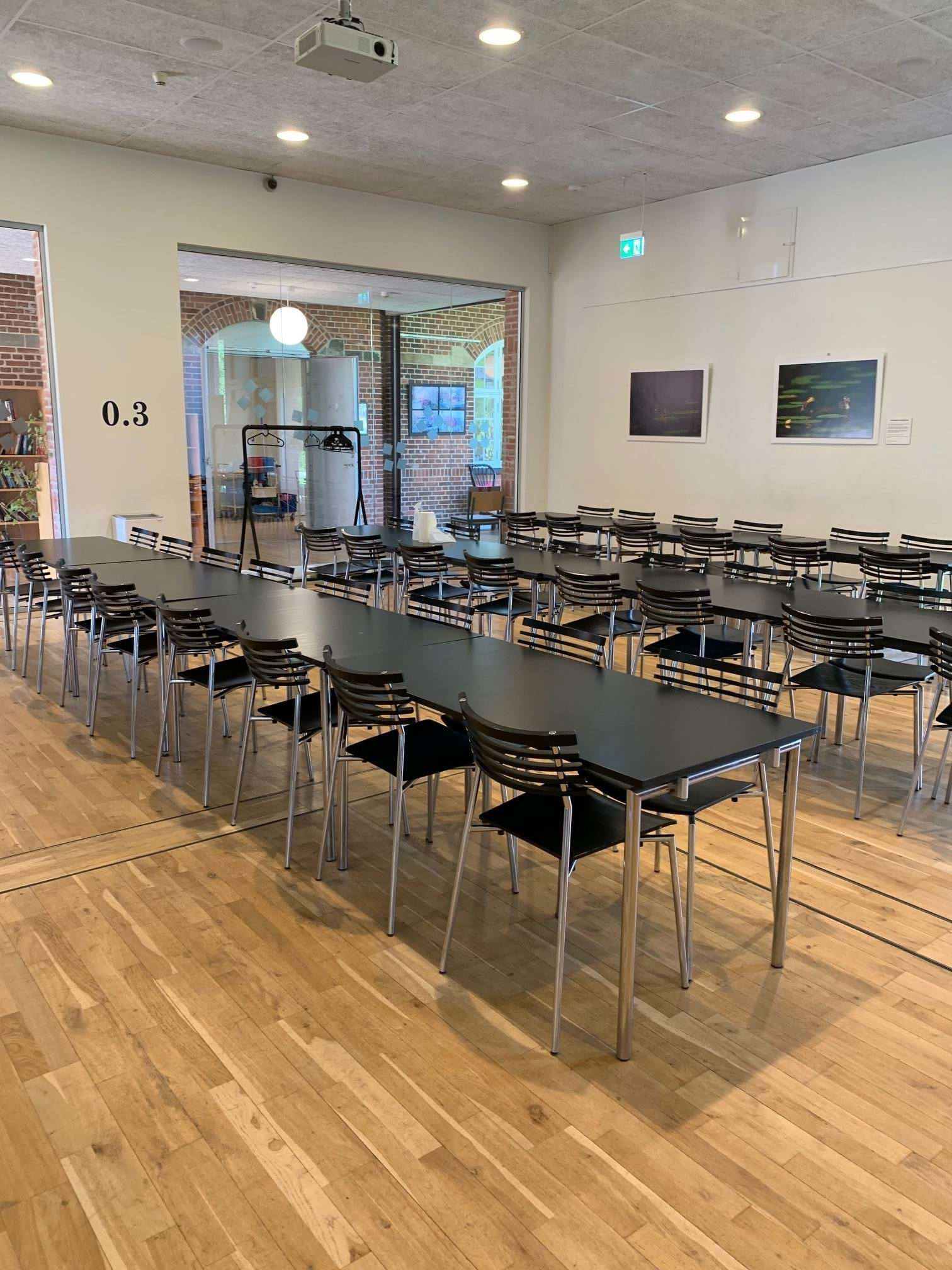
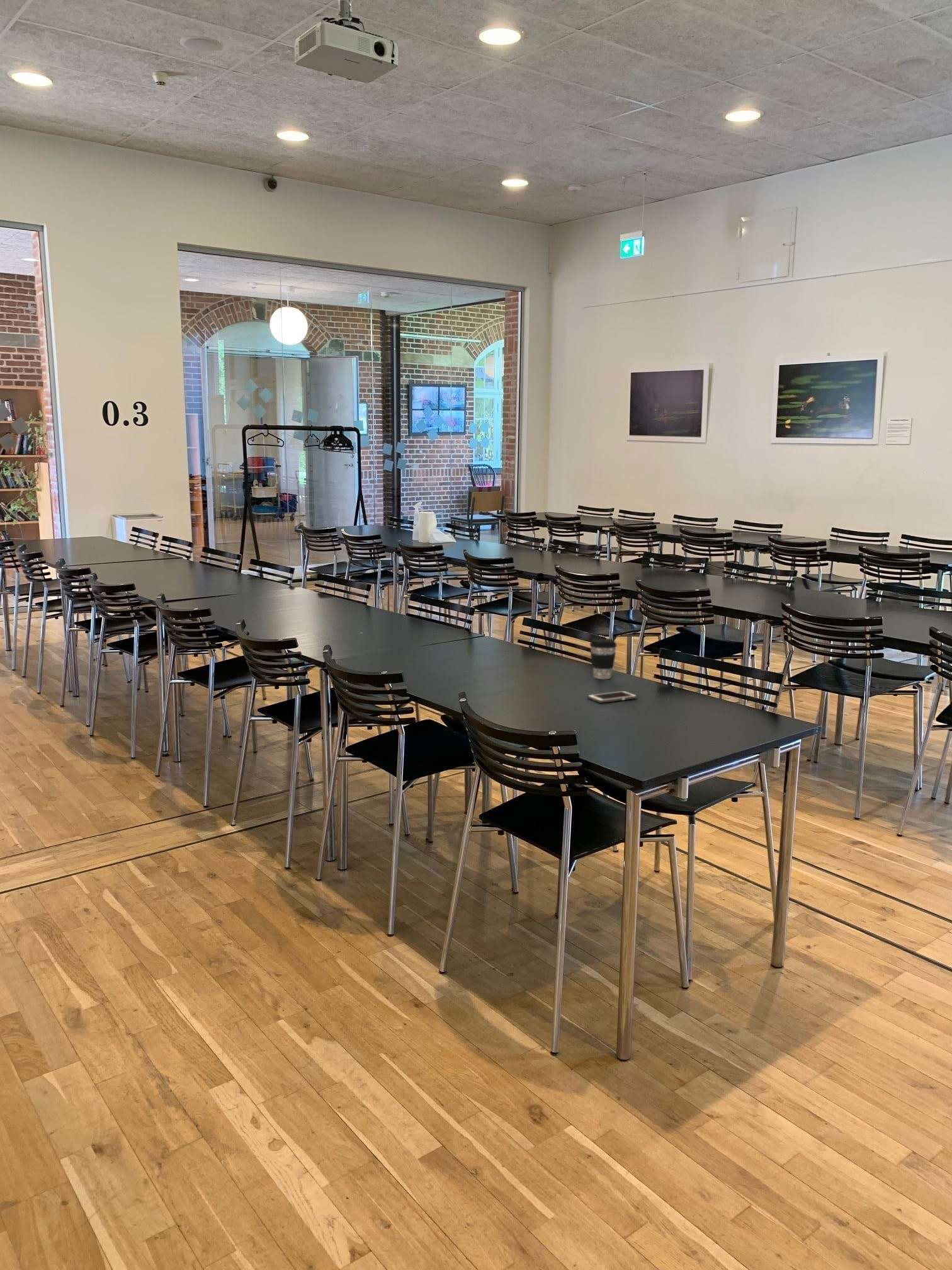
+ coffee cup [589,638,618,680]
+ cell phone [587,690,638,704]
